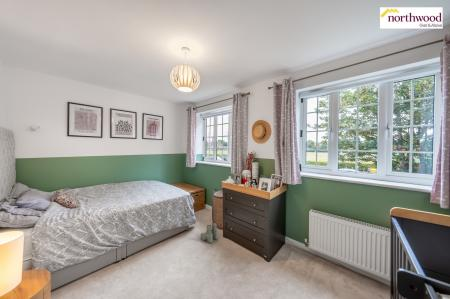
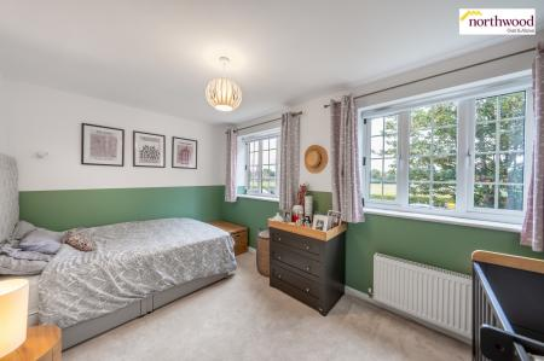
- boots [200,222,219,244]
